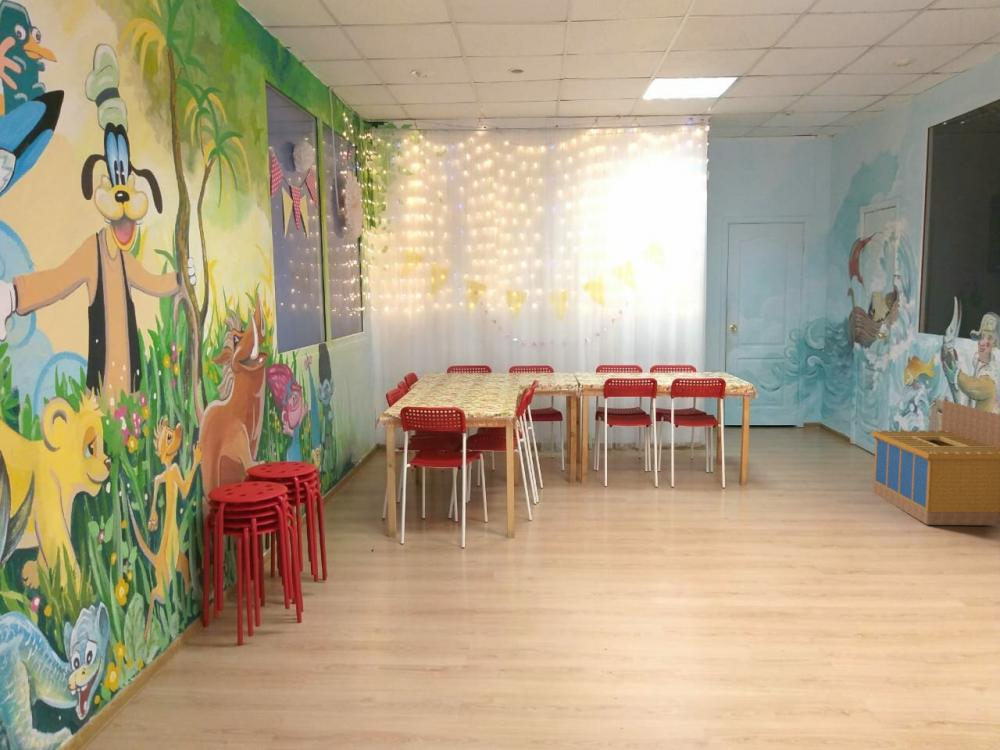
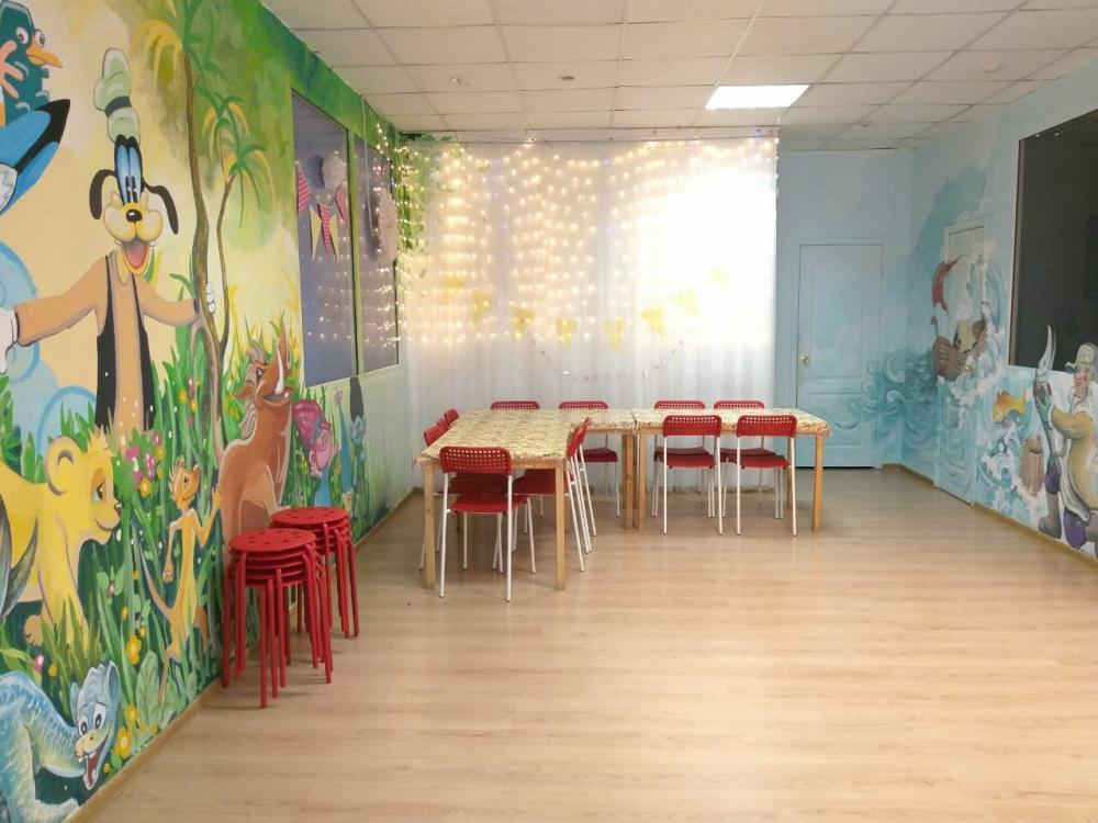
- storage bin [871,400,1000,526]
